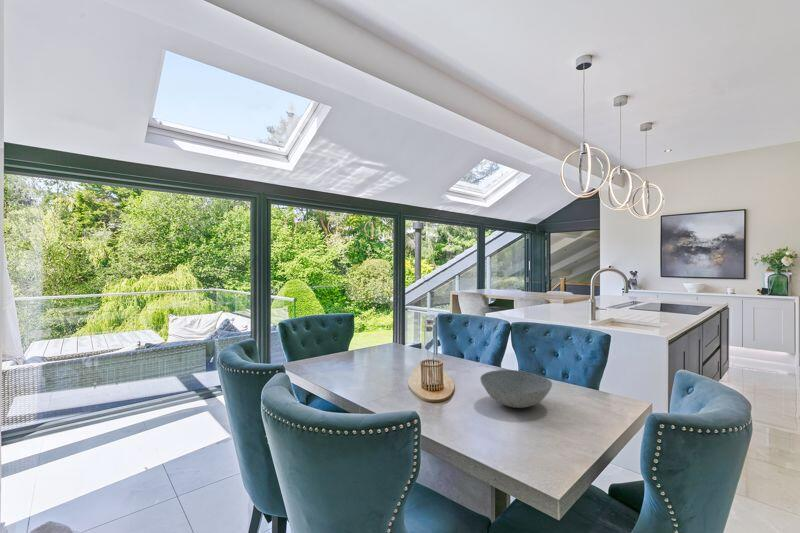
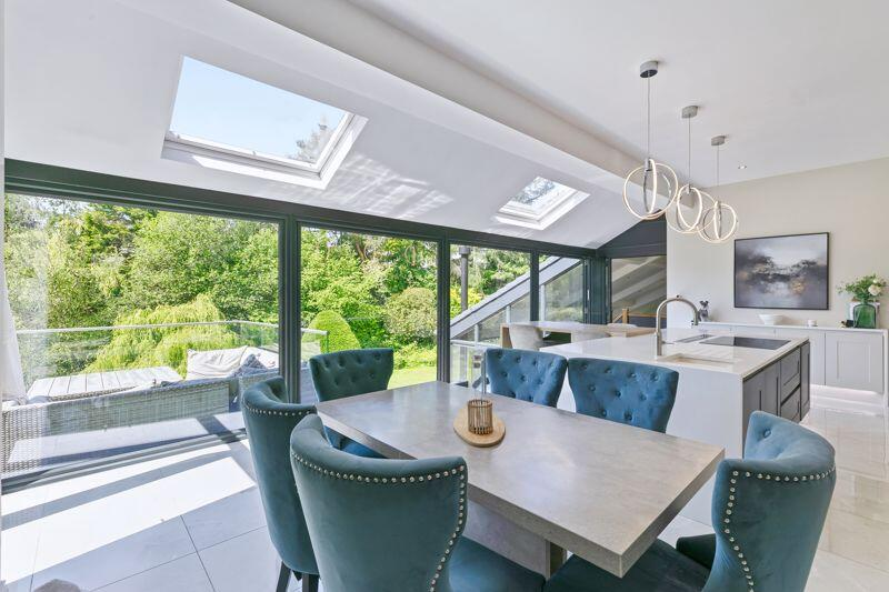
- bowl [479,369,553,409]
